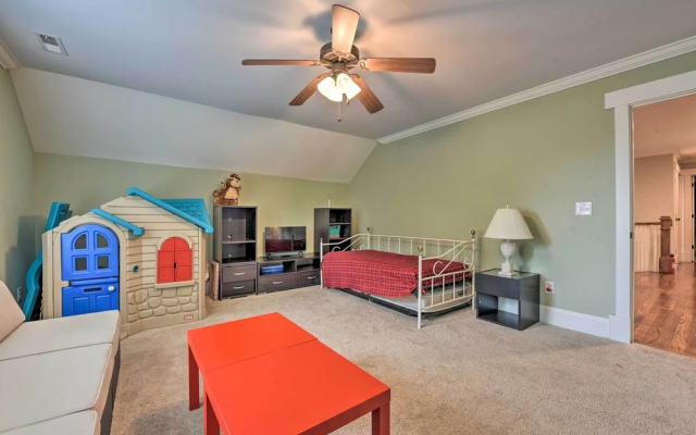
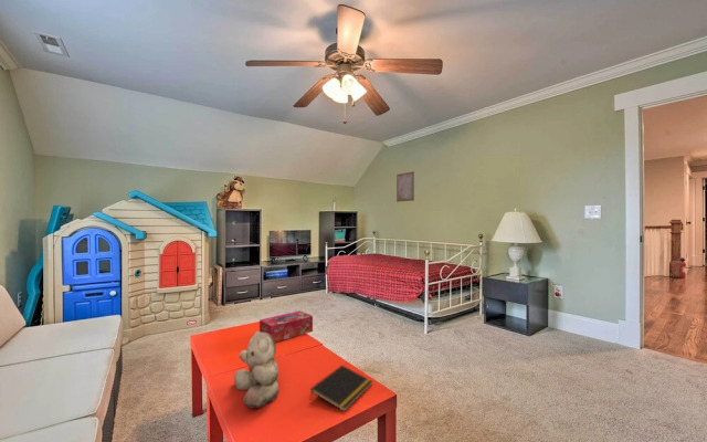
+ teddy bear [233,330,279,409]
+ notepad [309,364,373,413]
+ wall art [395,170,415,203]
+ tissue box [258,309,314,344]
